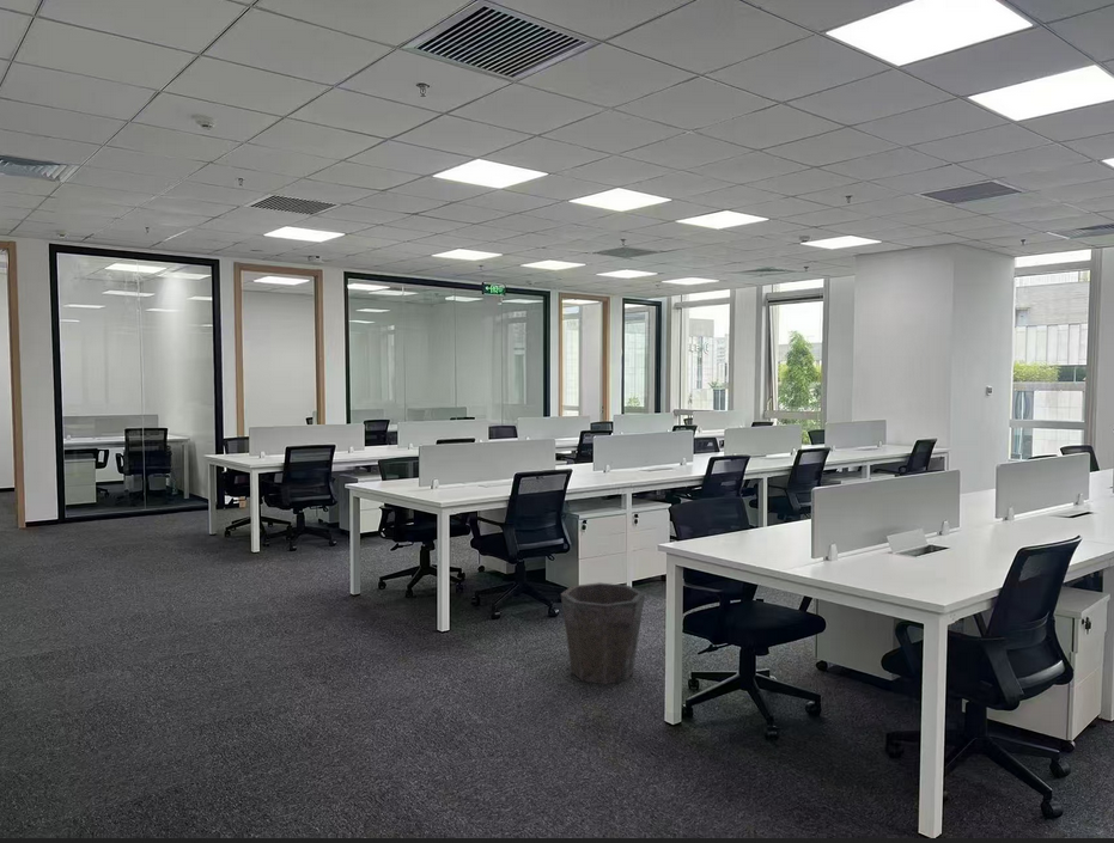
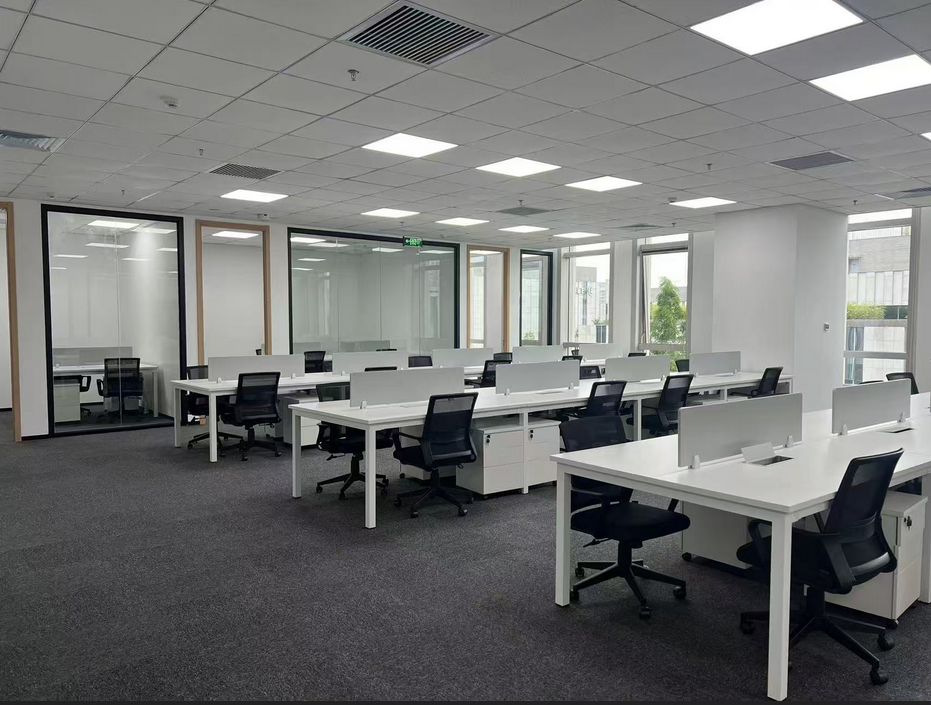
- waste bin [560,581,646,685]
